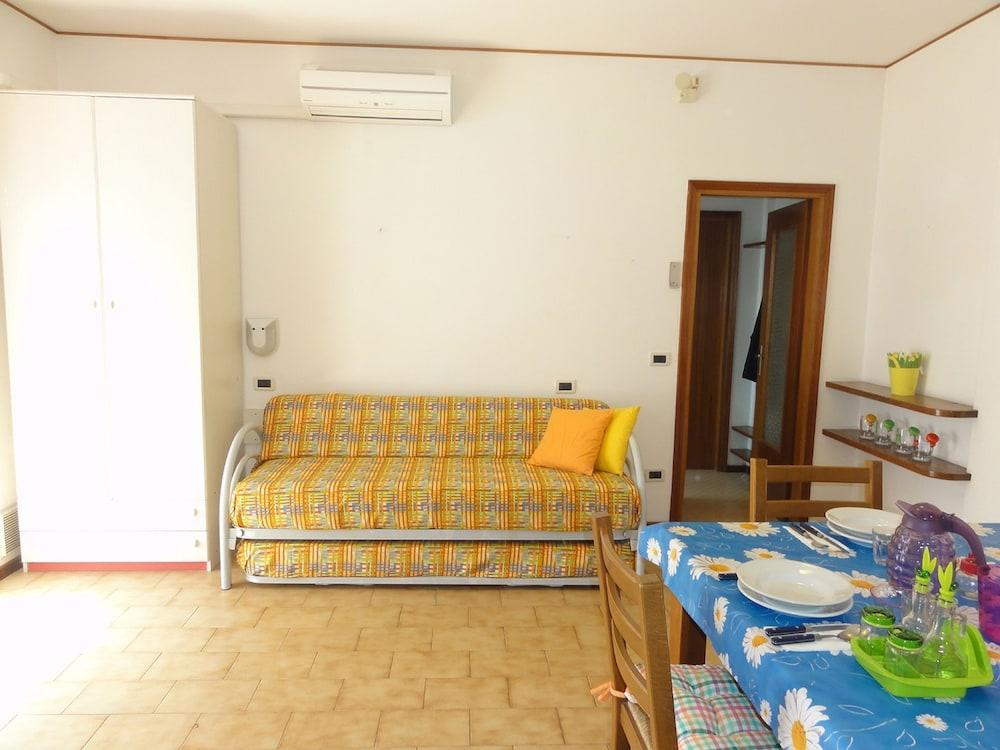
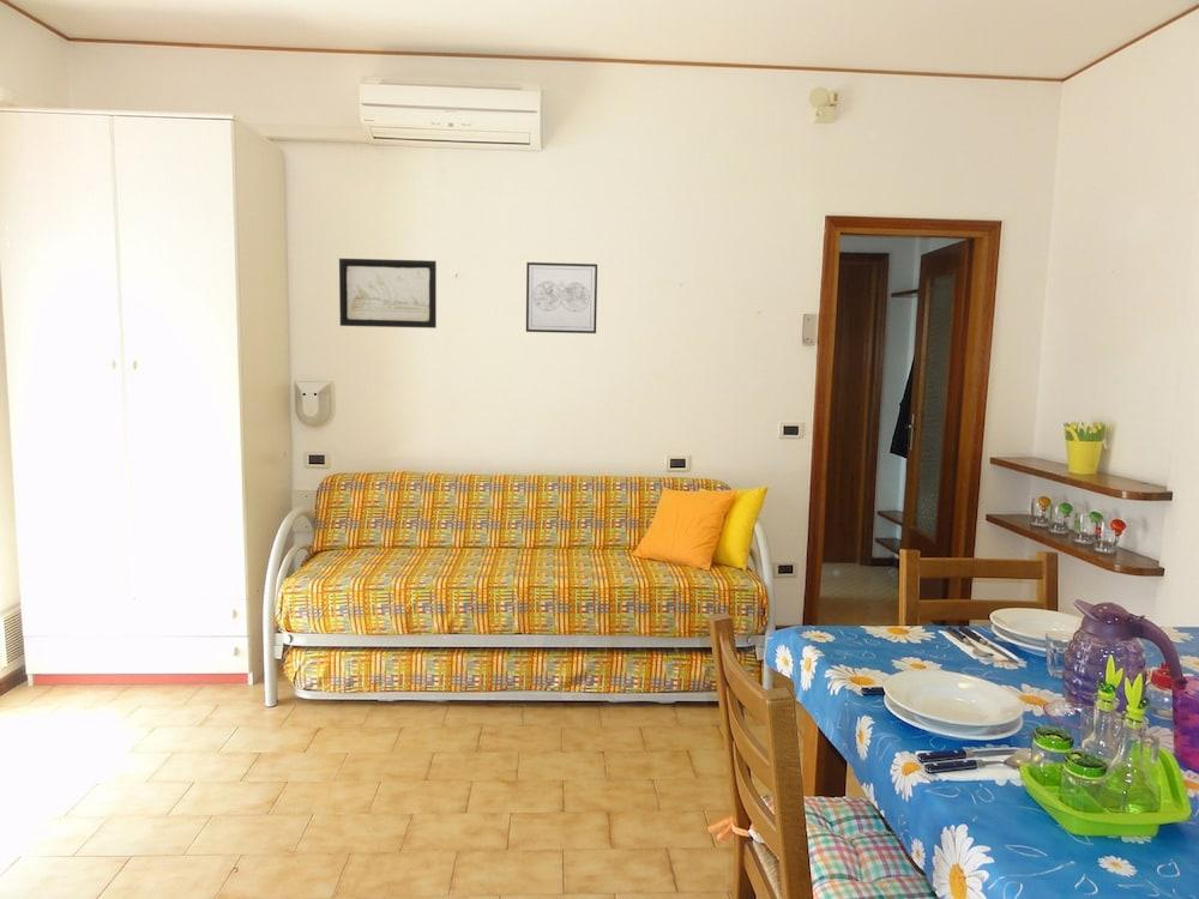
+ wall art [525,261,598,334]
+ wall art [338,258,438,330]
